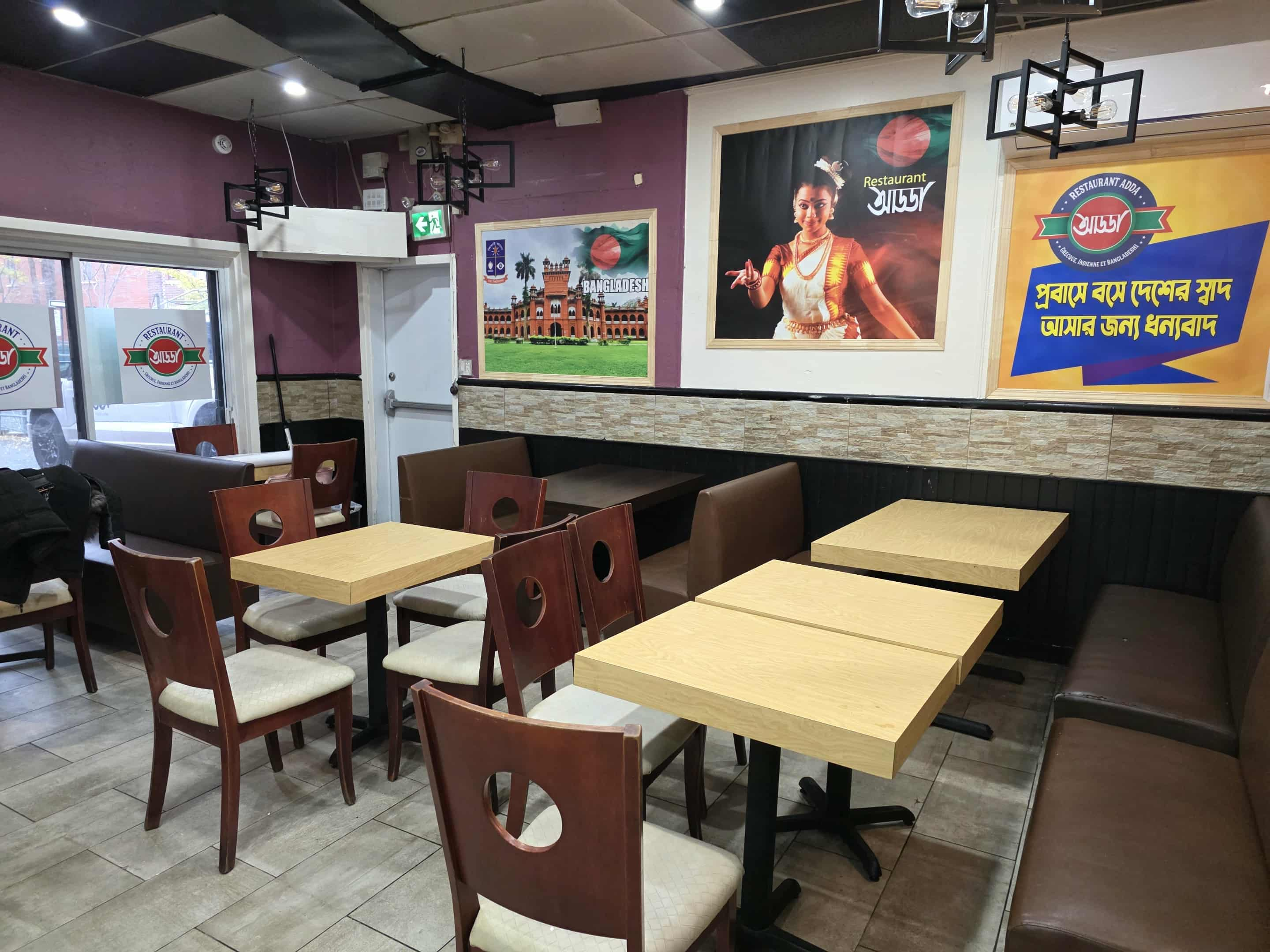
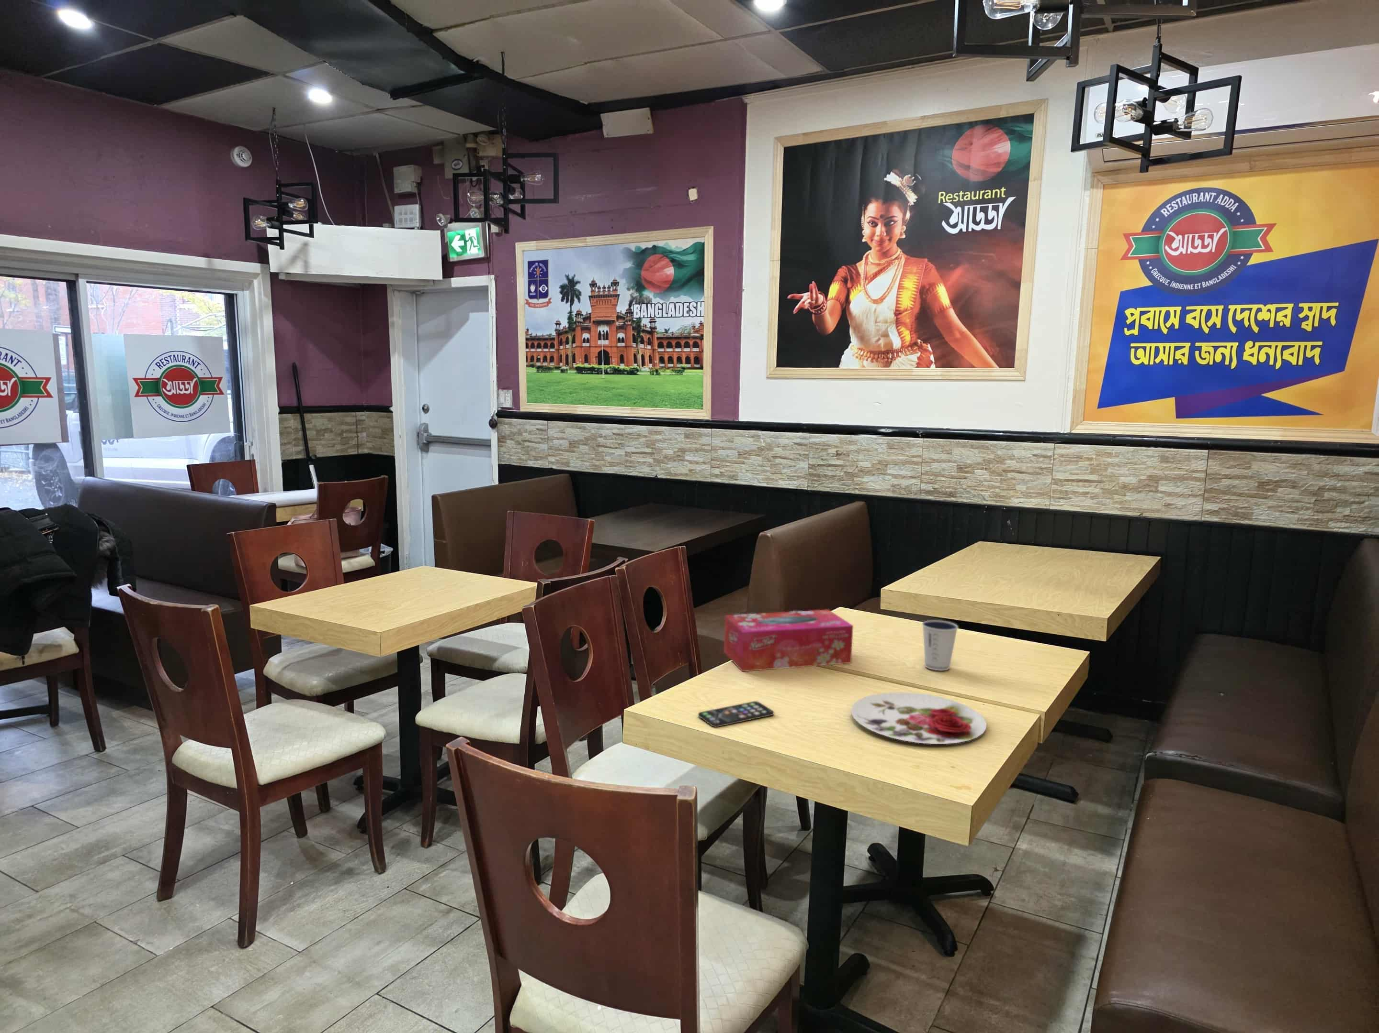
+ tissue box [723,609,853,672]
+ plate [851,692,987,744]
+ dixie cup [922,620,959,671]
+ smartphone [697,701,774,727]
